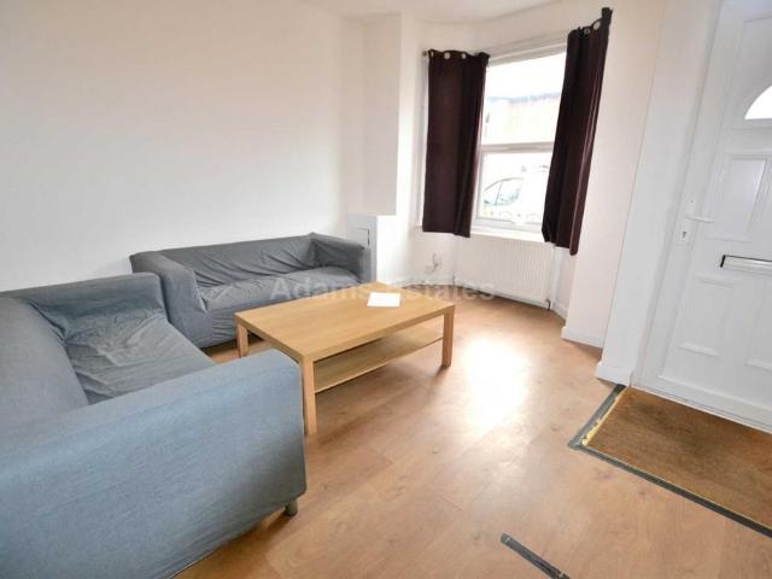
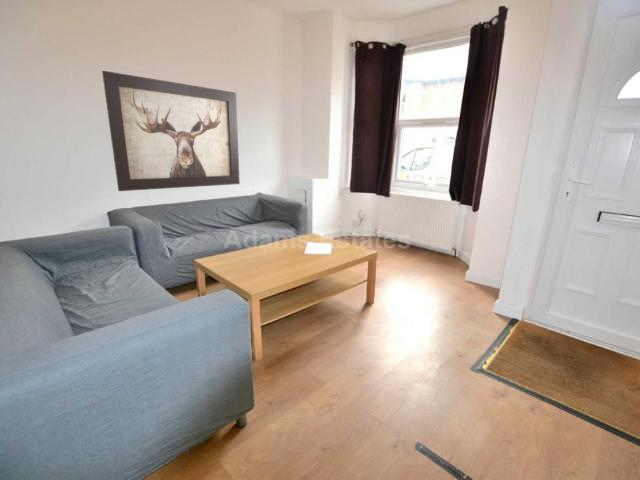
+ wall art [101,70,241,192]
